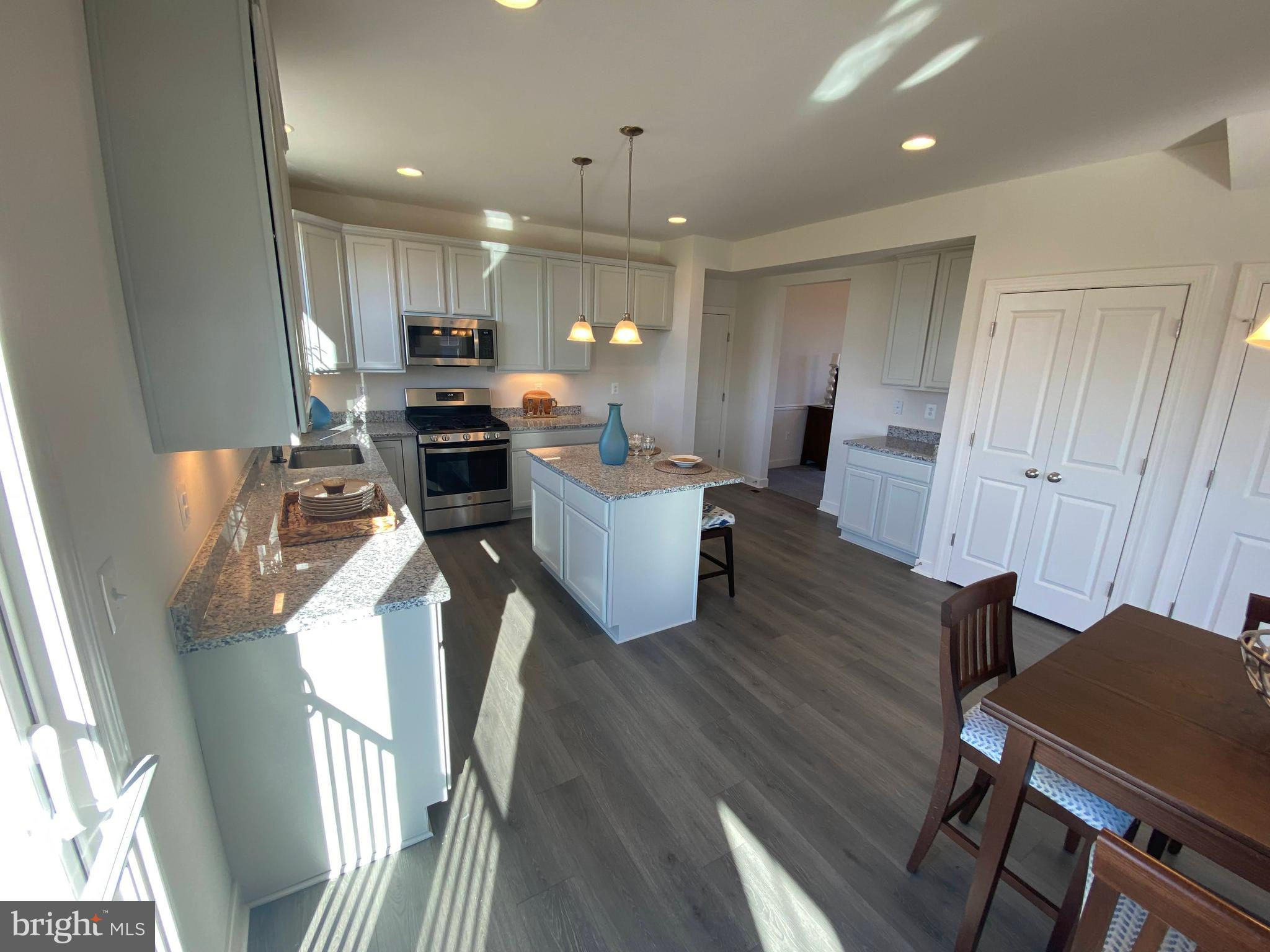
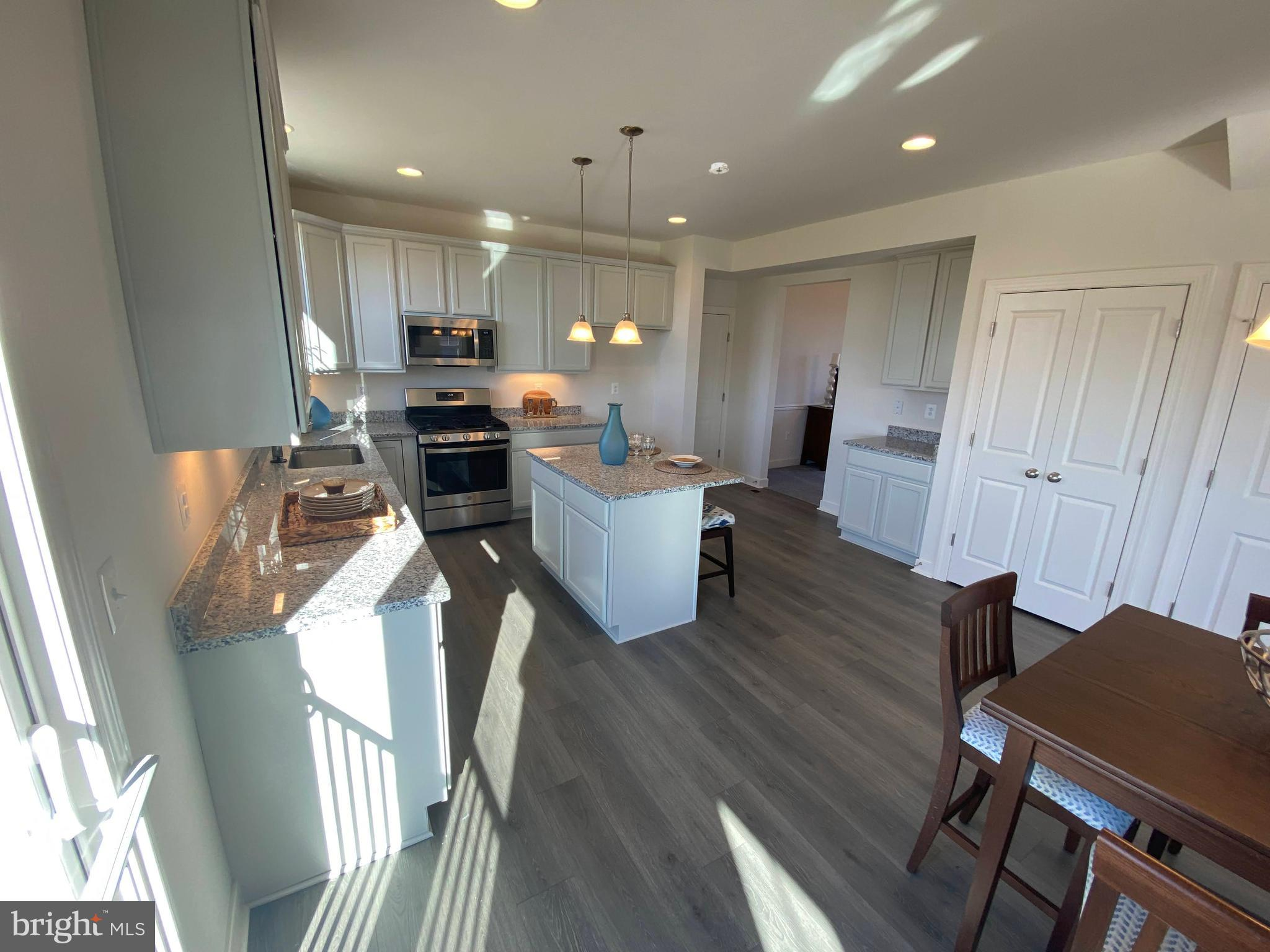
+ smoke detector [708,162,729,175]
